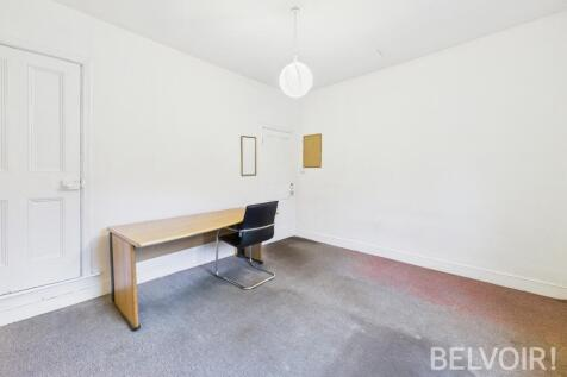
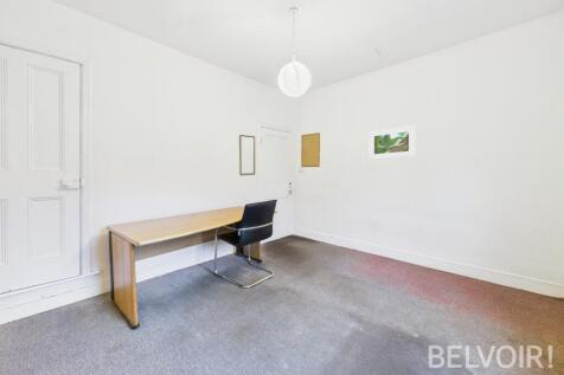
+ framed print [368,124,416,161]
